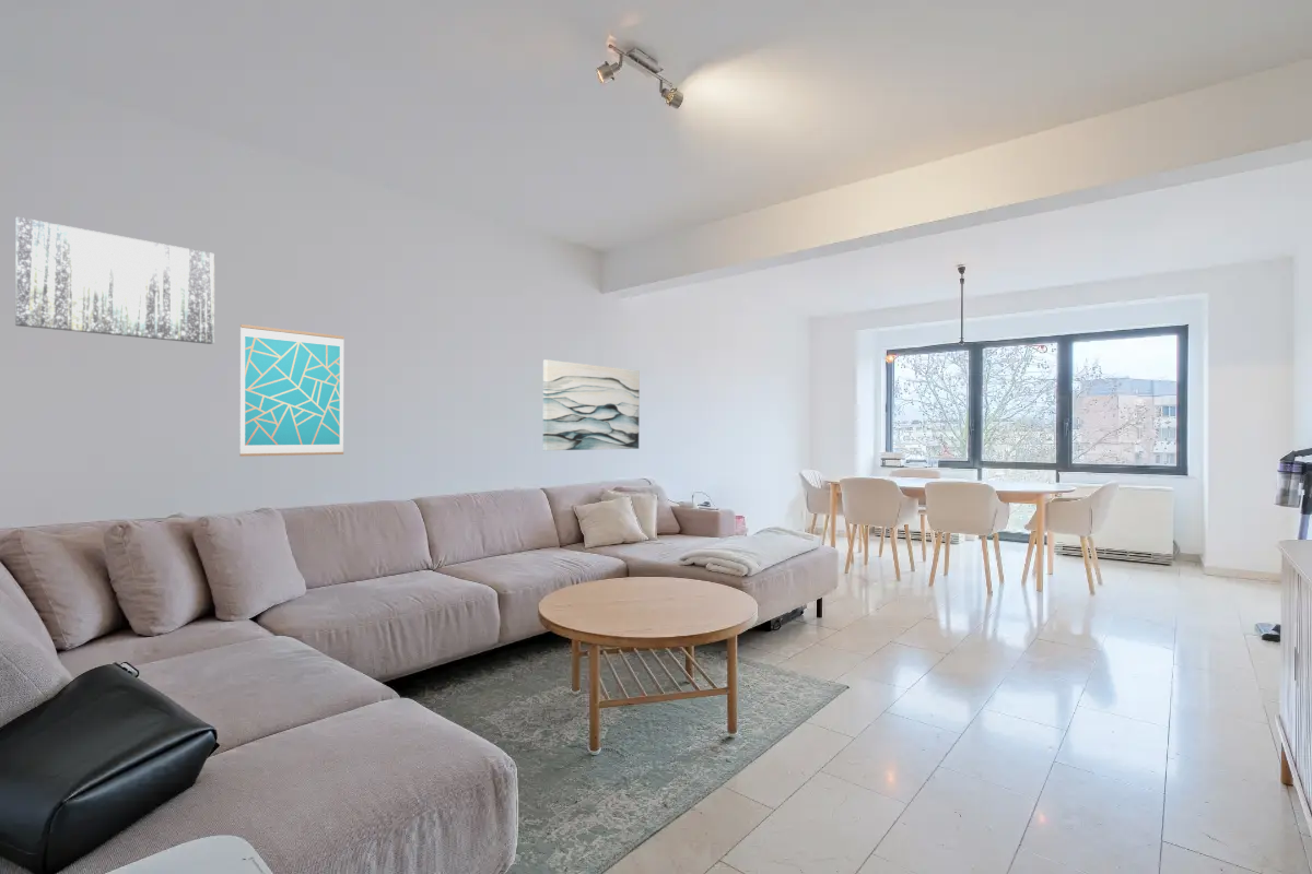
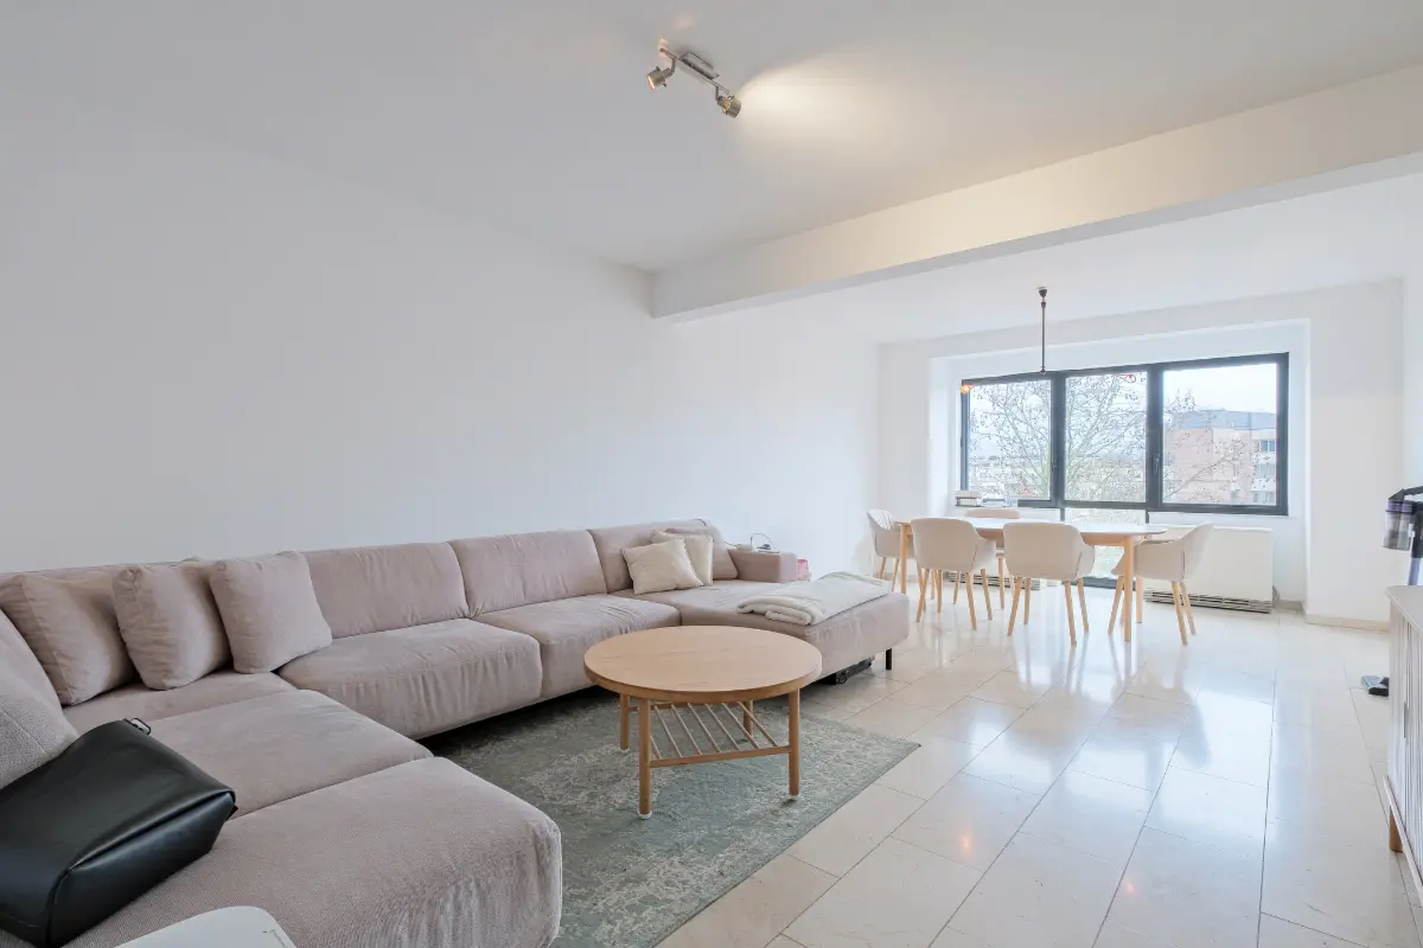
- wall art [14,216,215,345]
- wall art [542,358,641,451]
- wall art [238,323,345,458]
